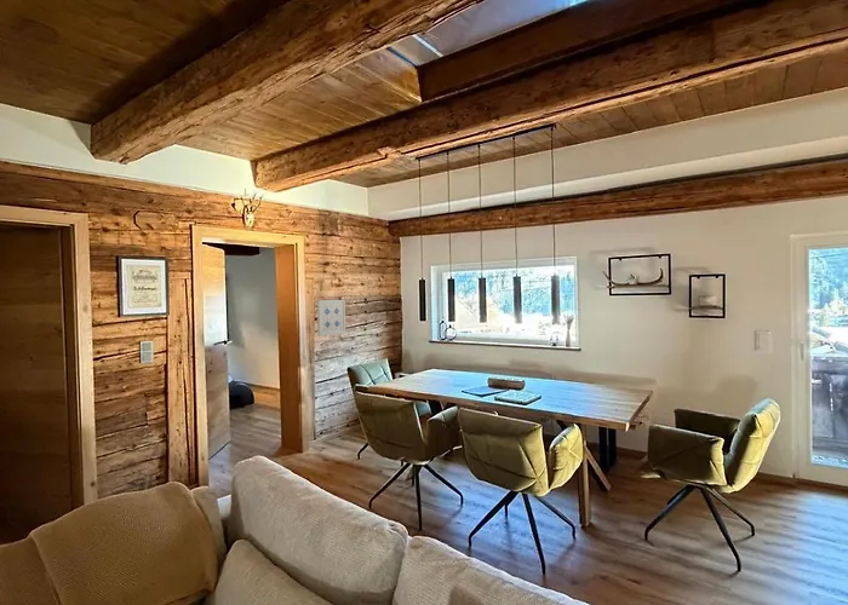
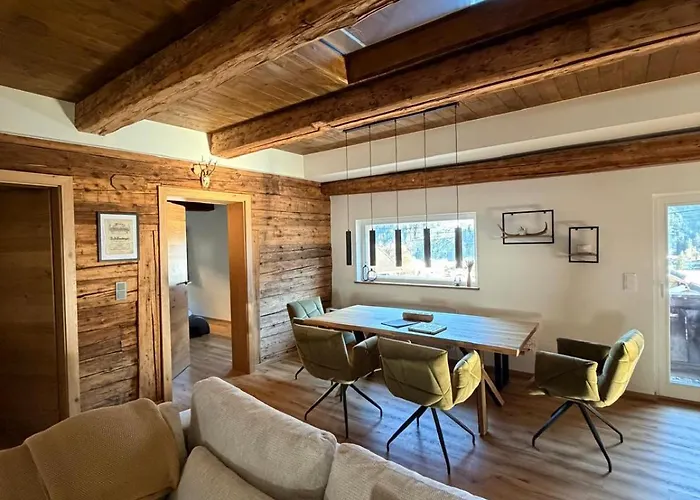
- wall art [316,299,346,338]
